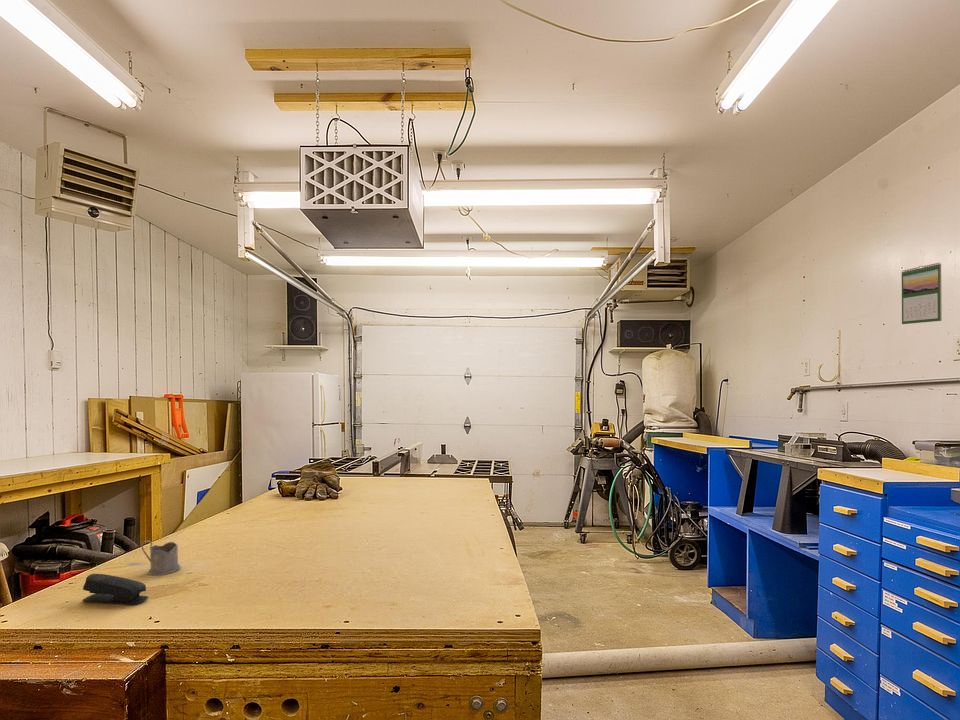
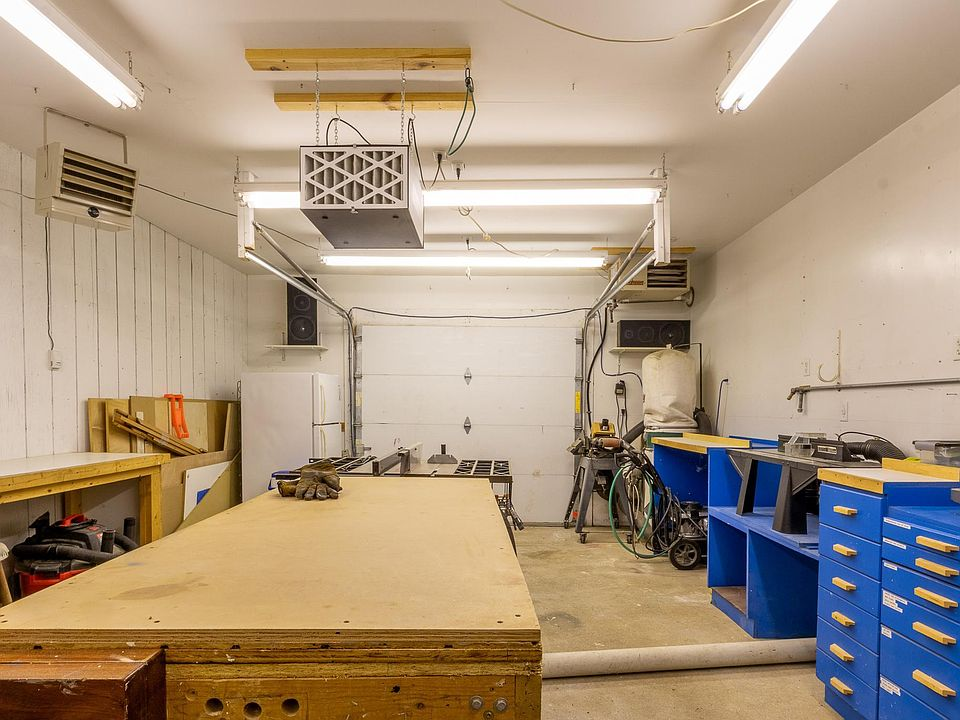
- tea glass holder [141,540,181,576]
- calendar [901,262,943,325]
- stapler [81,573,149,605]
